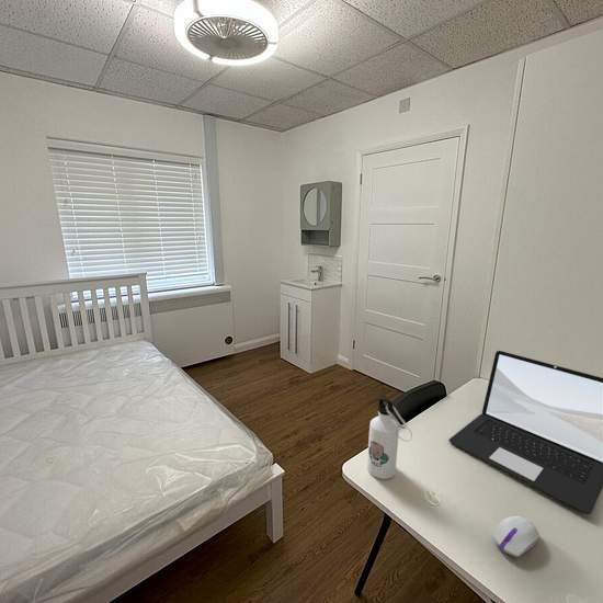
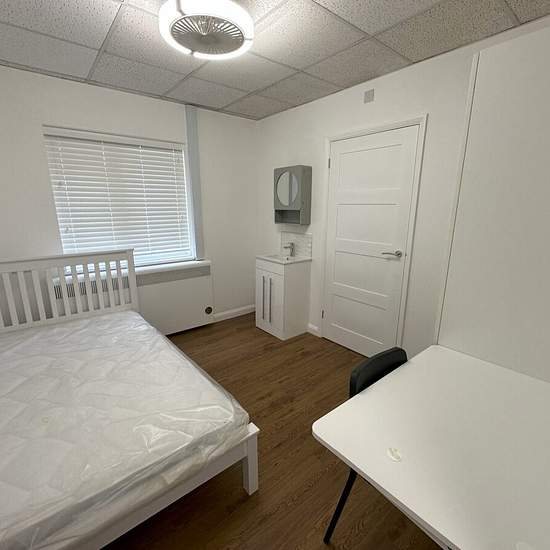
- water bottle [366,397,413,480]
- computer mouse [491,515,539,558]
- laptop [448,350,603,515]
